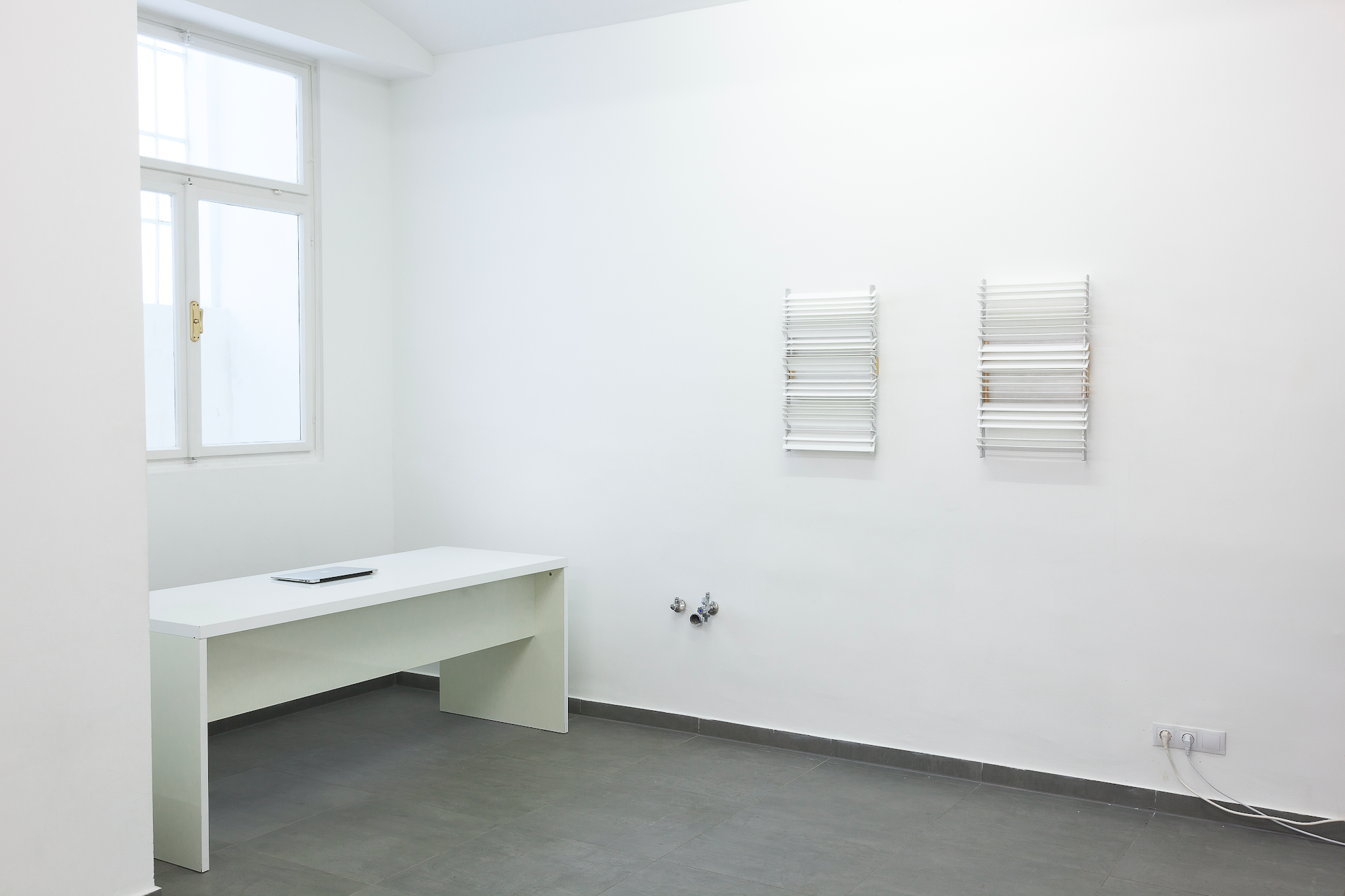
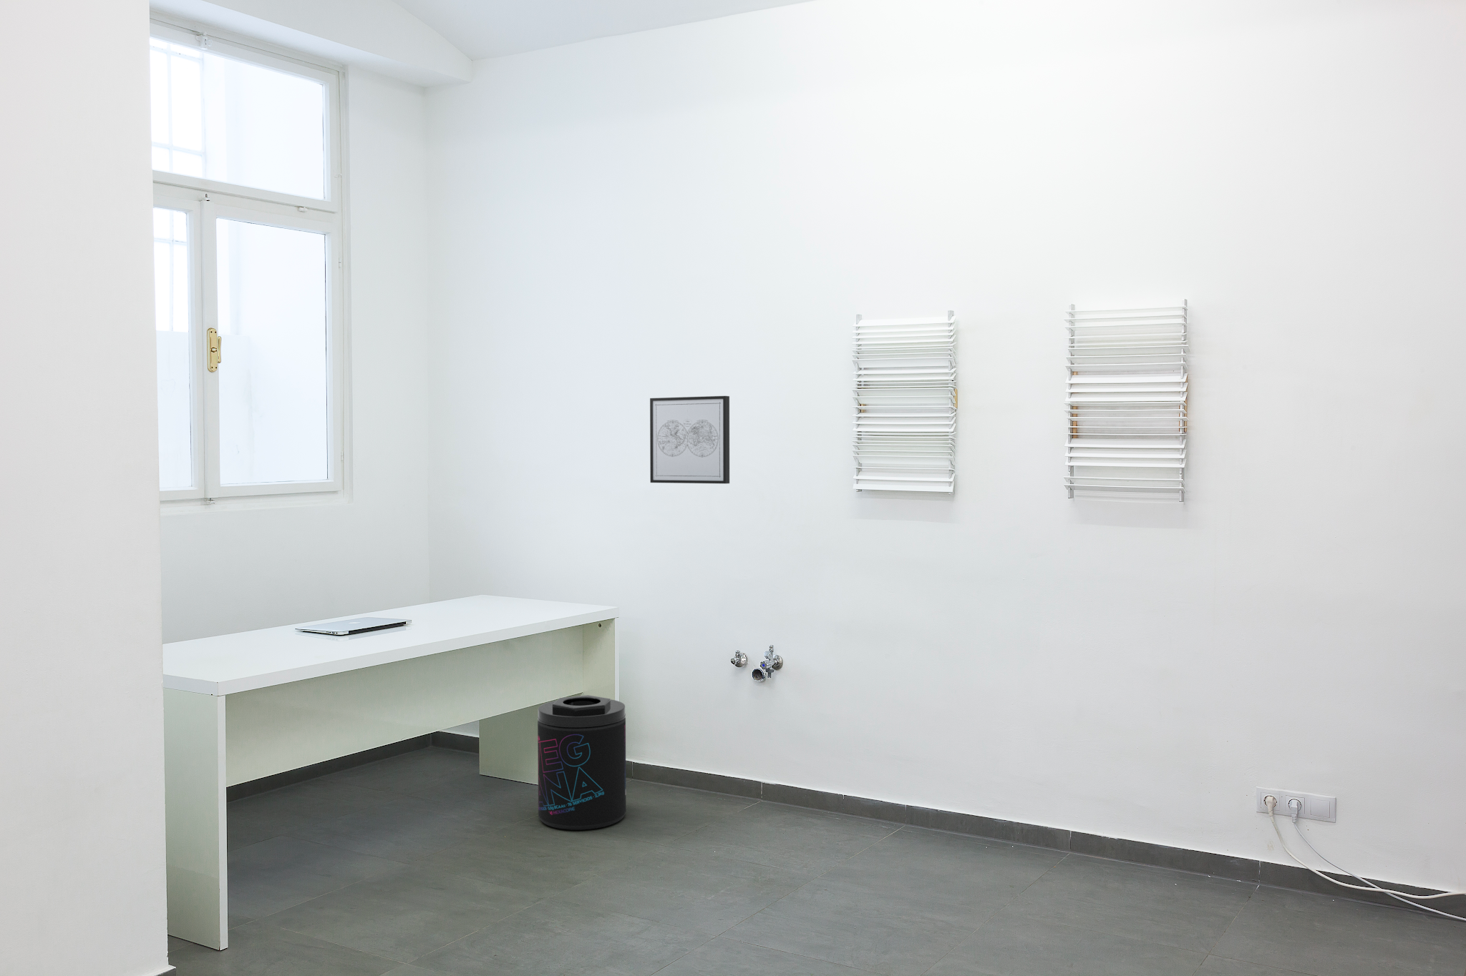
+ supplement container [537,694,627,831]
+ wall art [650,395,730,484]
